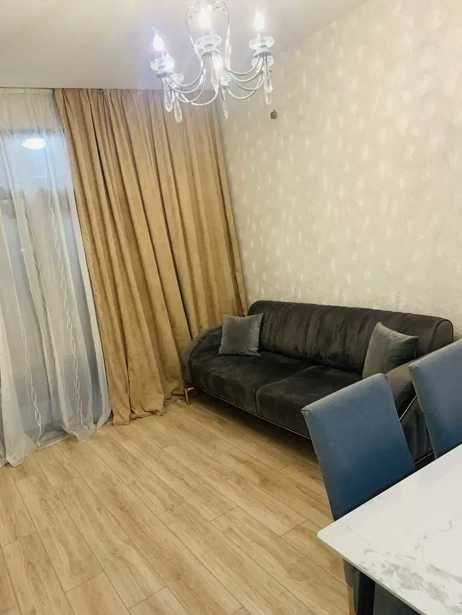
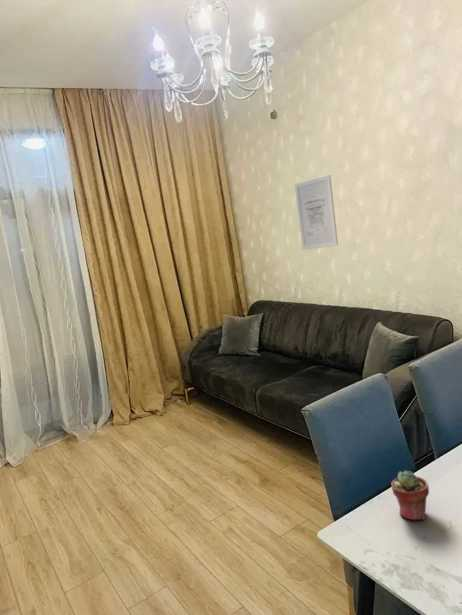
+ potted succulent [390,469,430,521]
+ wall art [294,174,339,251]
